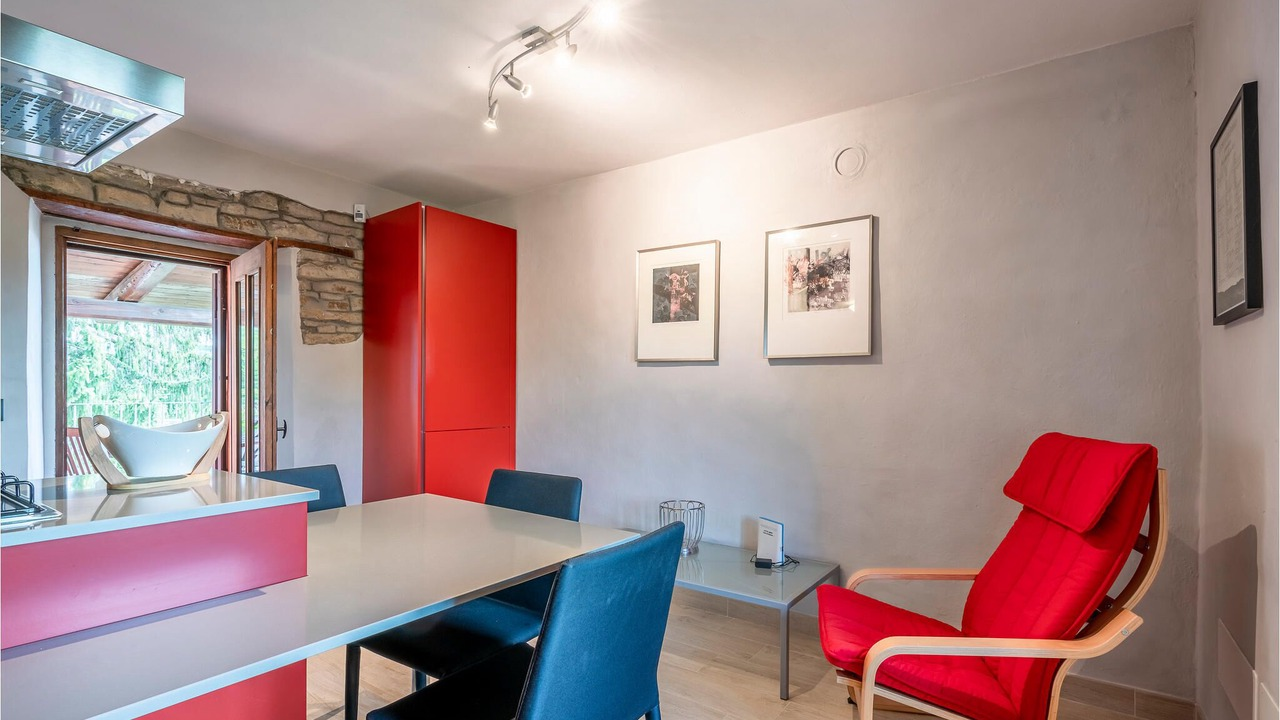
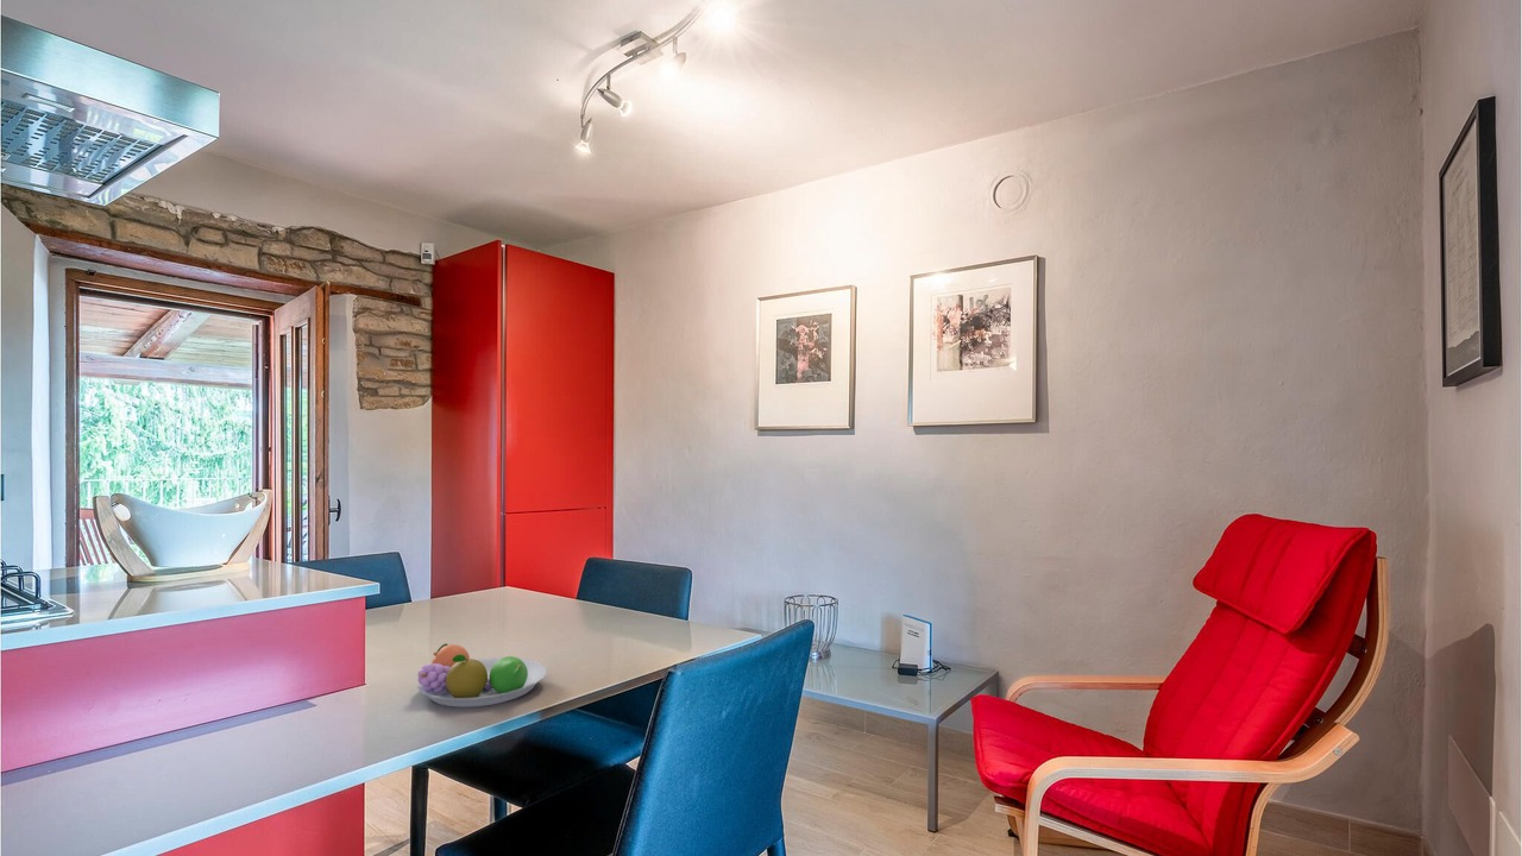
+ fruit bowl [416,643,548,709]
